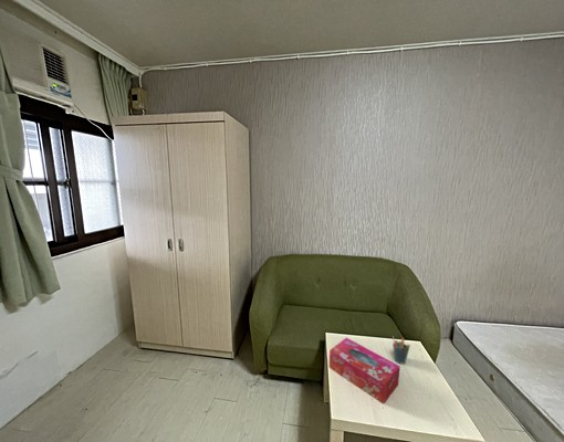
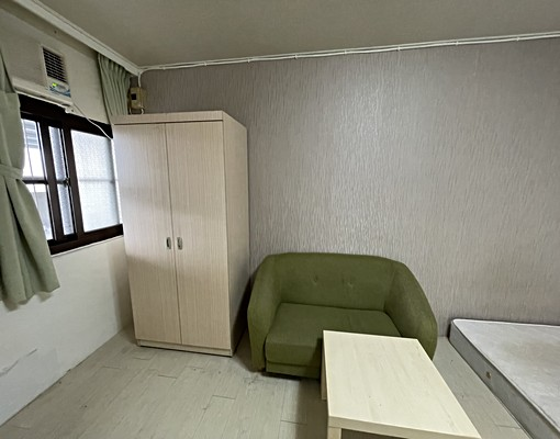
- pen holder [391,335,411,365]
- tissue box [328,337,401,406]
